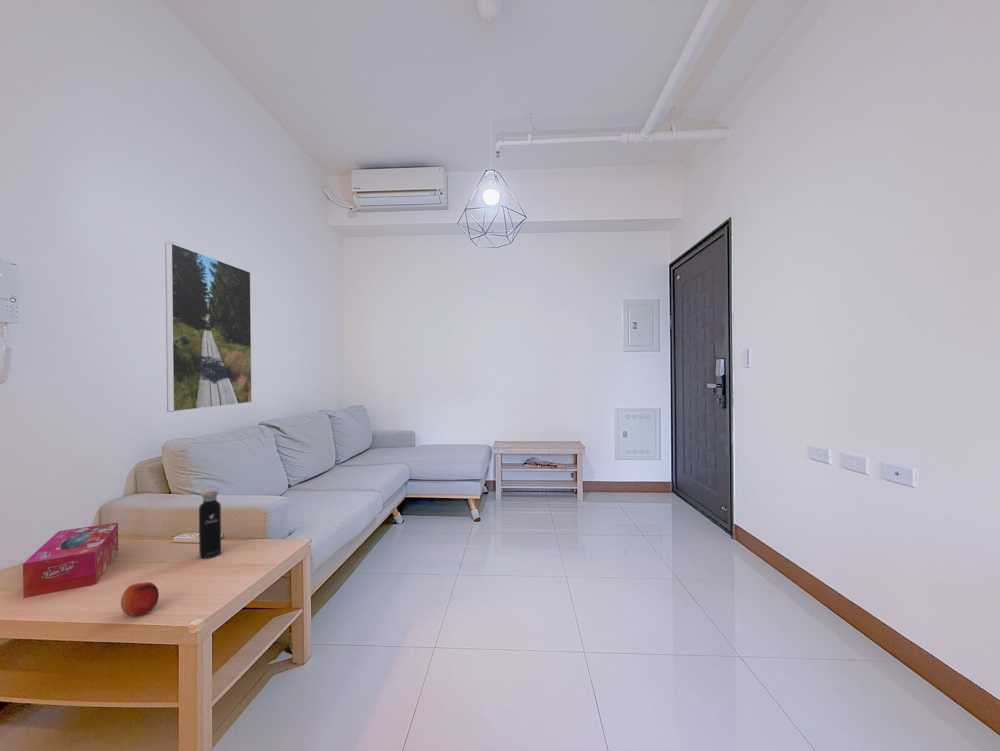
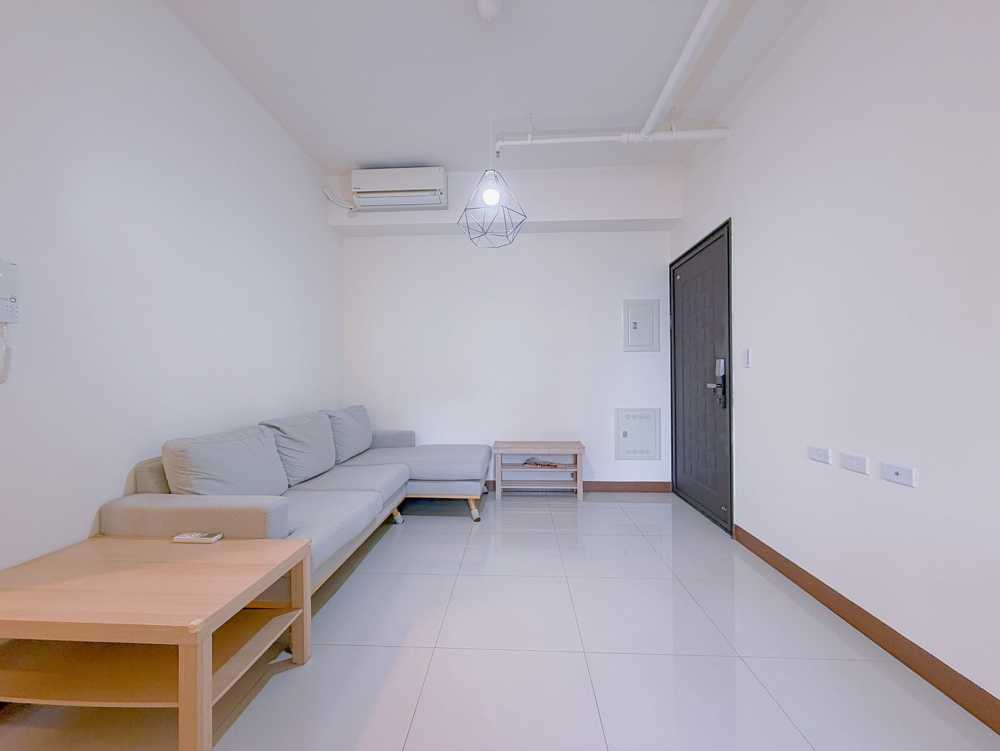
- fruit [120,581,160,617]
- tissue box [22,522,119,599]
- water bottle [198,485,222,559]
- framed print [164,242,253,413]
